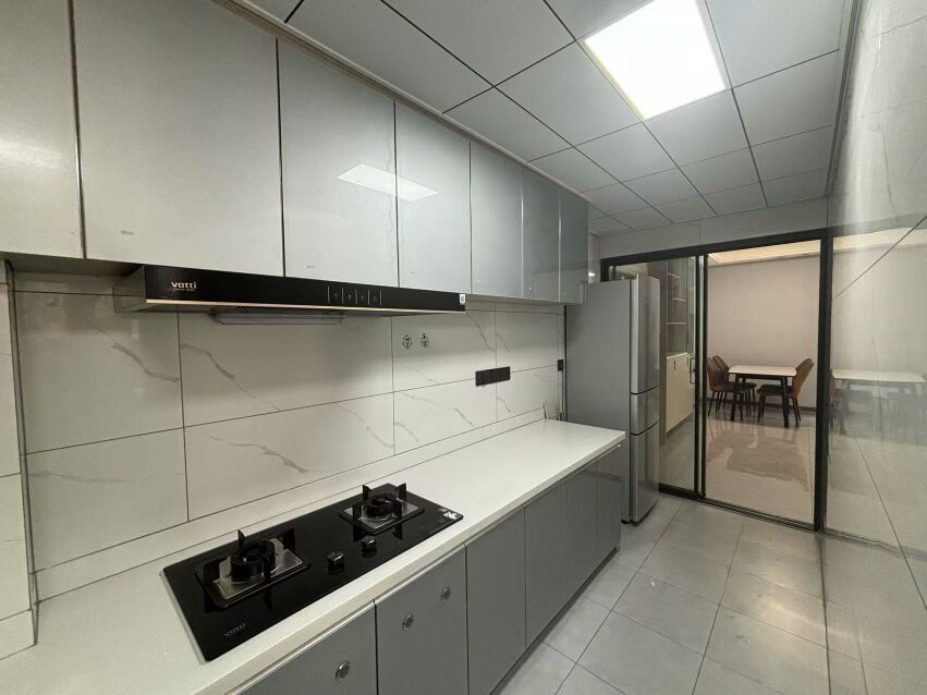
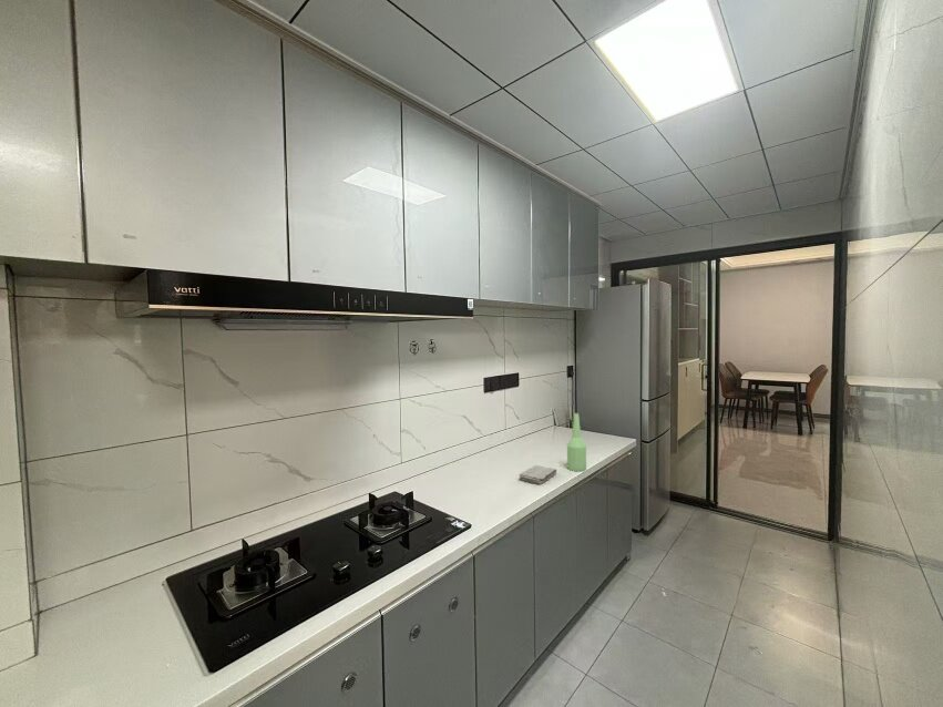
+ bottle [566,412,587,472]
+ washcloth [519,464,557,484]
